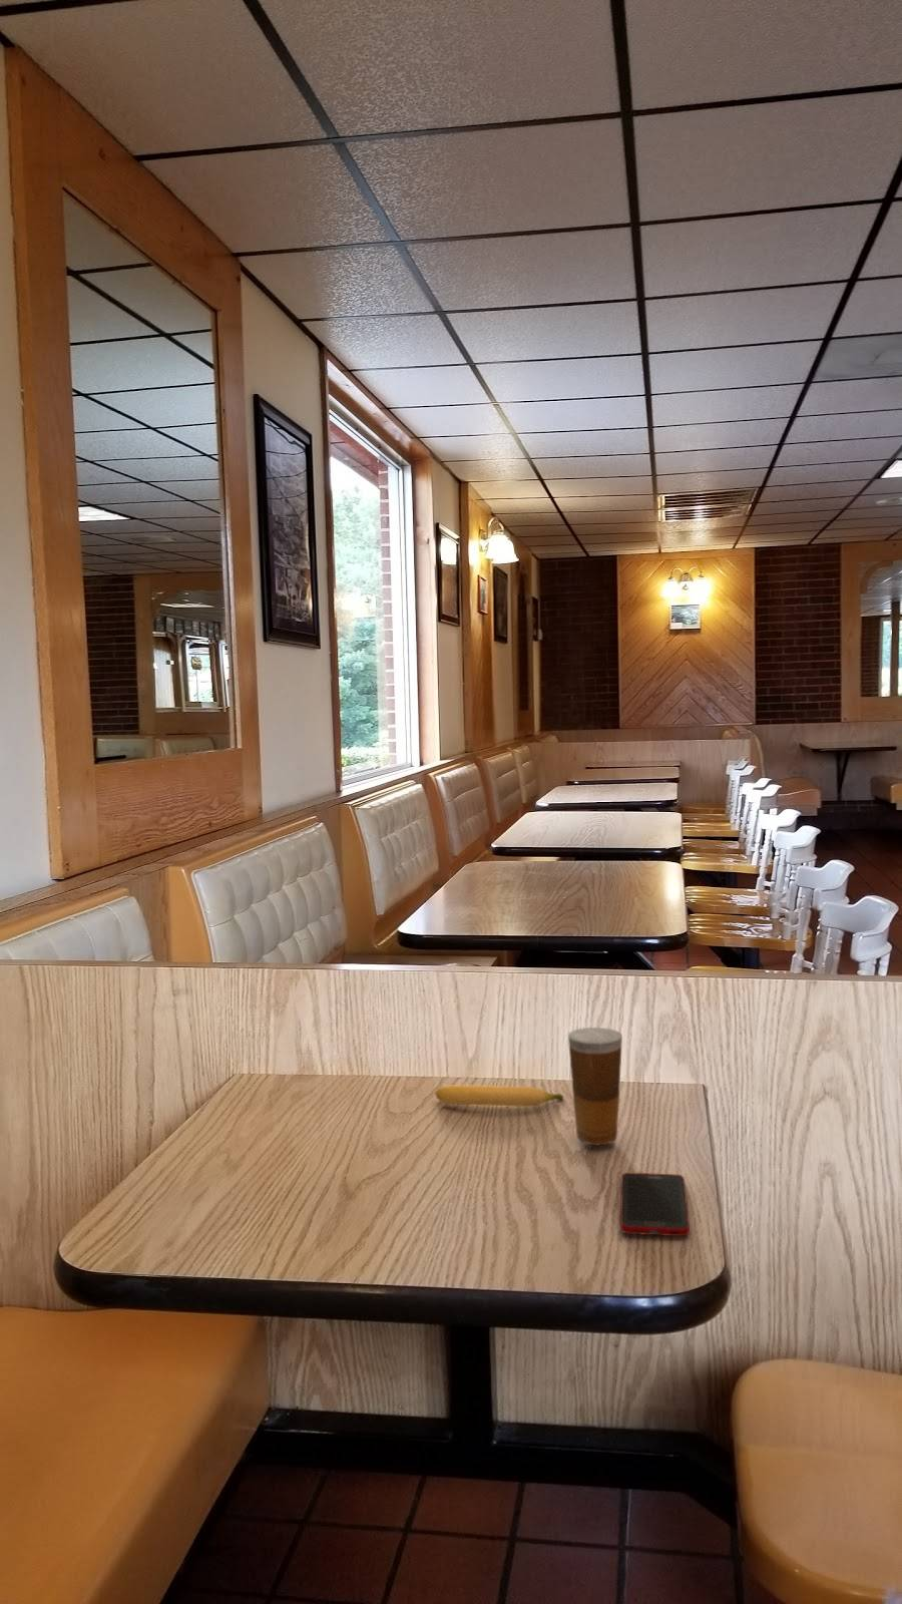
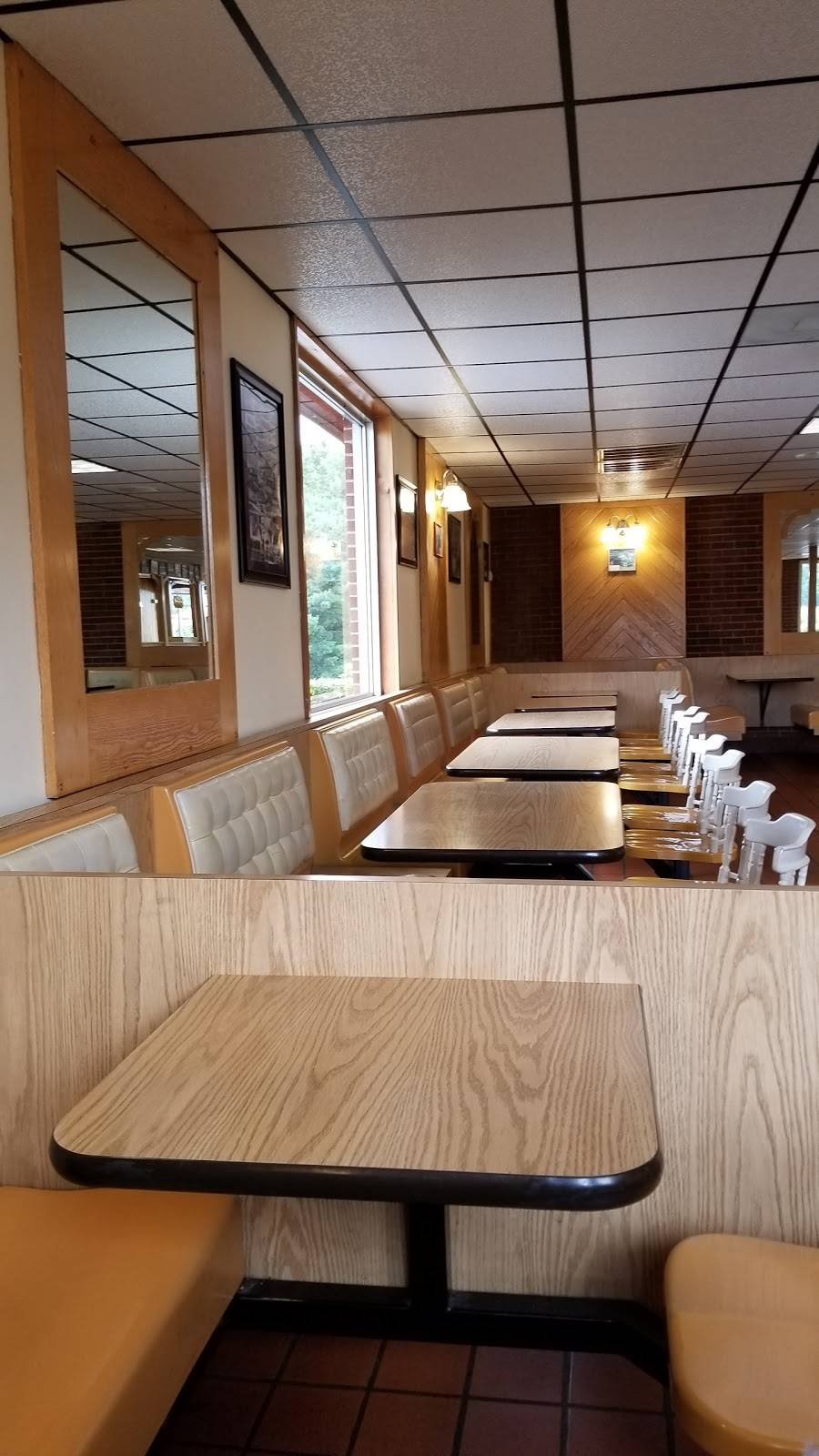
- cell phone [619,1172,691,1237]
- beverage cup [567,1027,623,1146]
- banana [434,1084,564,1108]
